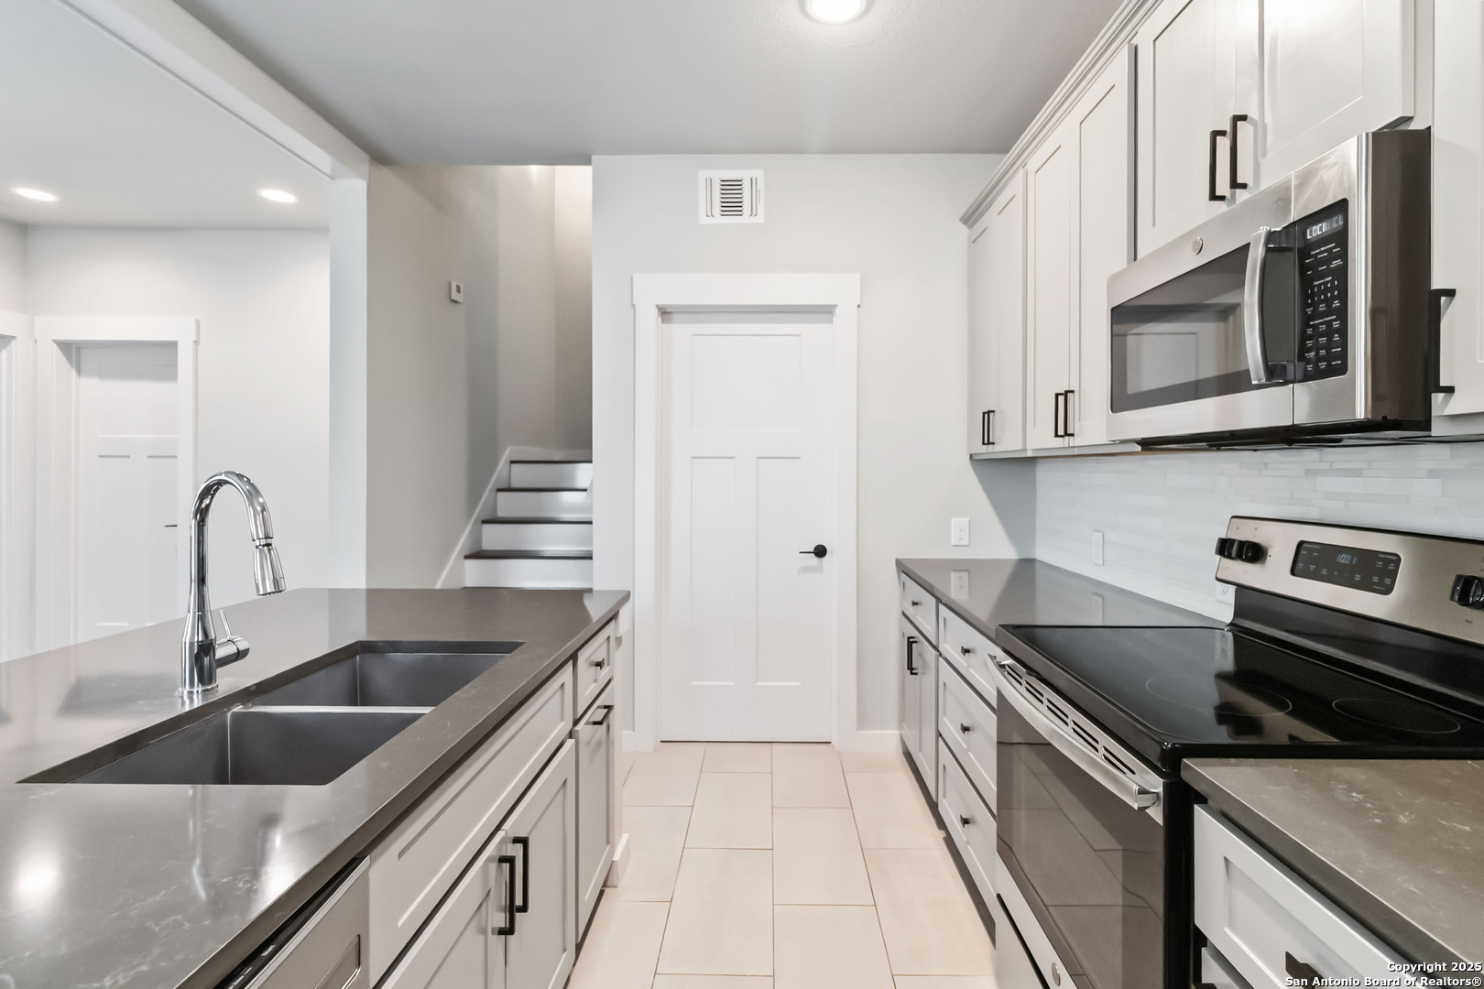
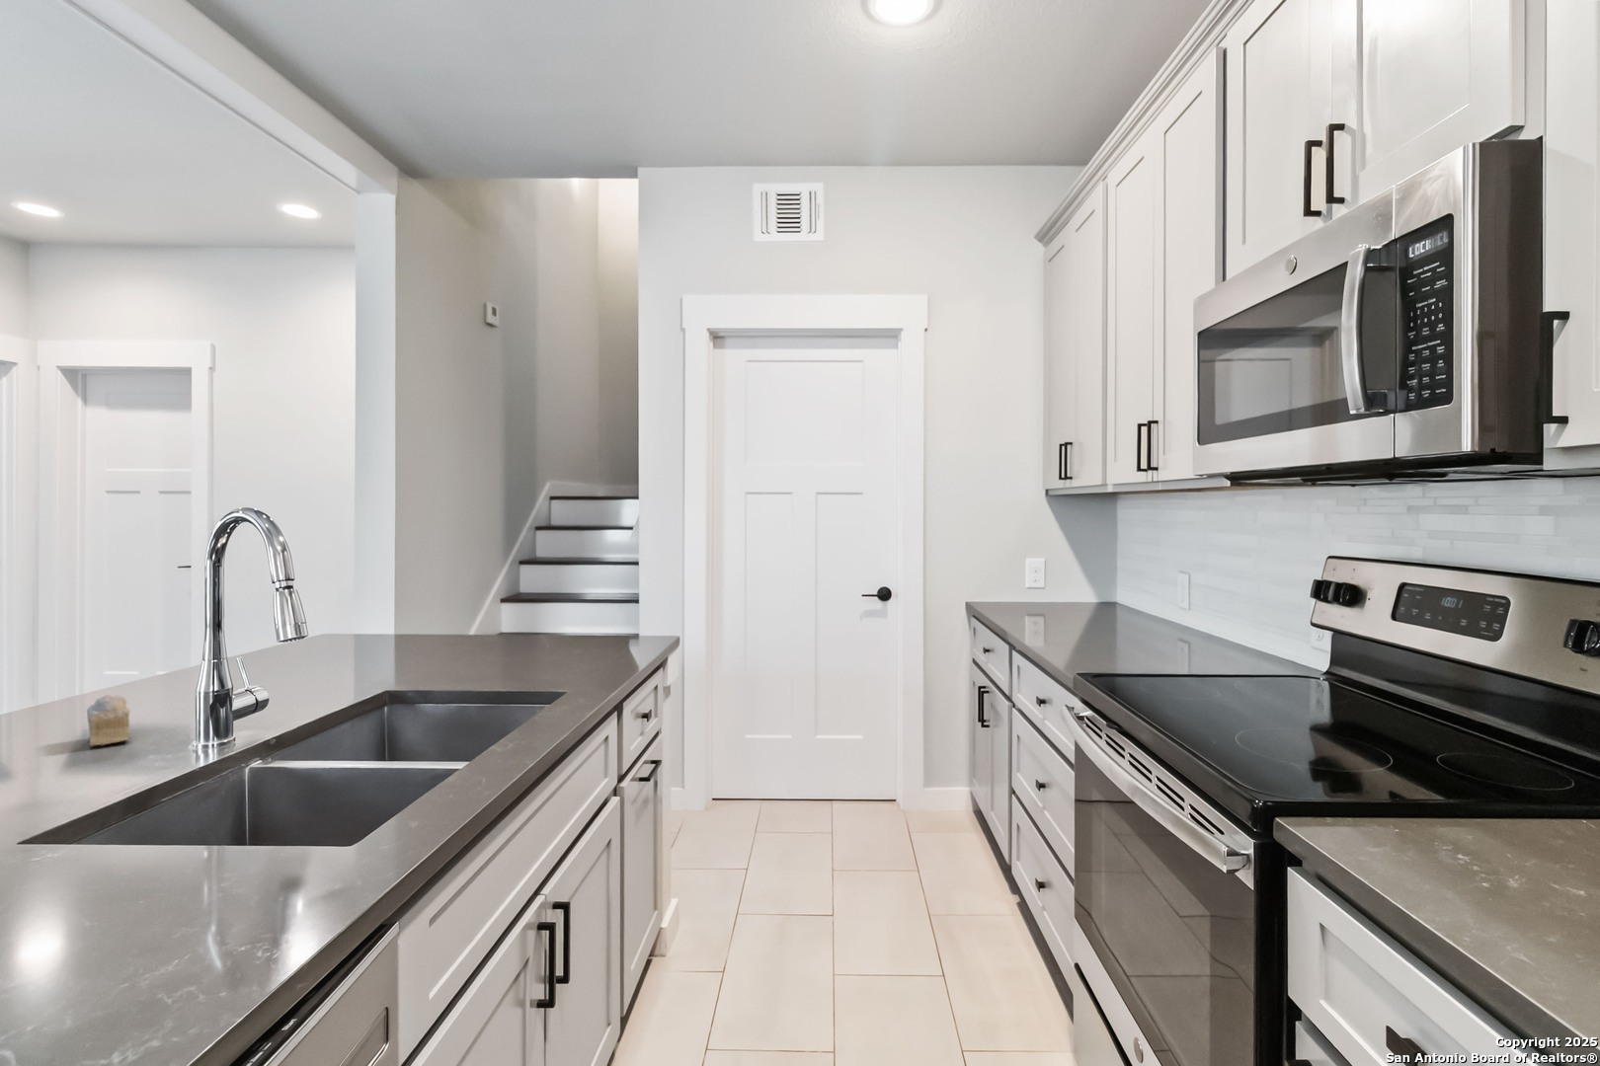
+ cake slice [86,694,131,747]
